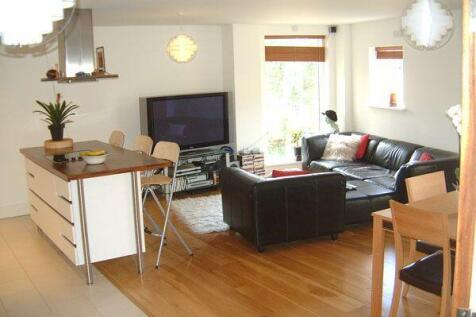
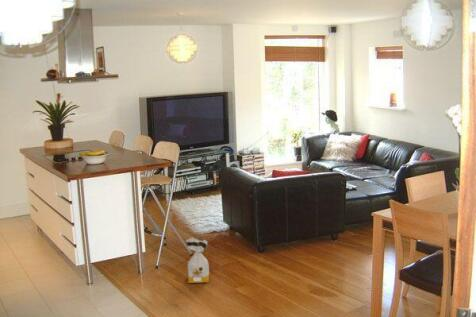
+ bag [185,237,210,284]
